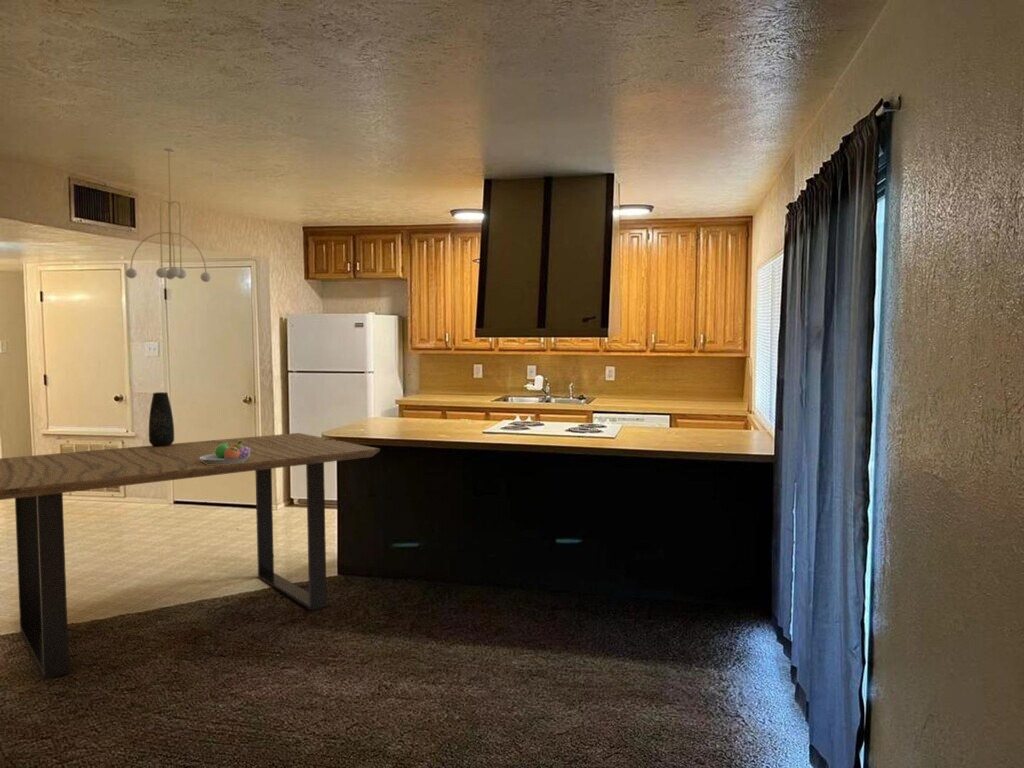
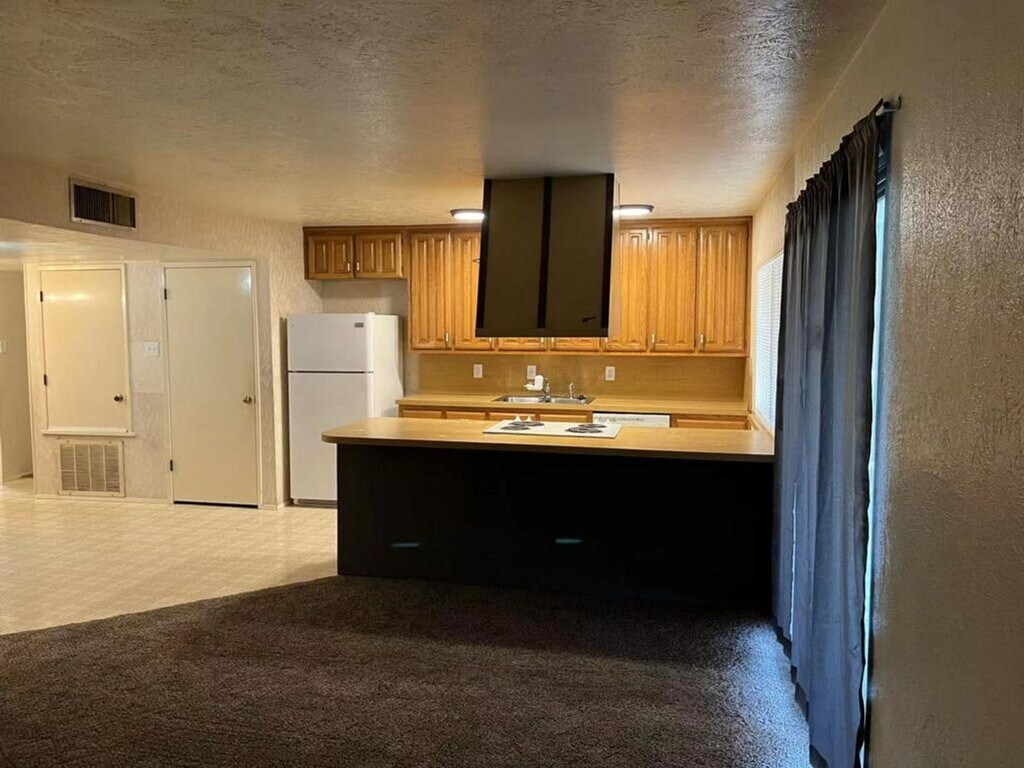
- dining table [0,432,381,680]
- chandelier [125,147,212,283]
- vase [148,391,175,447]
- fruit bowl [200,441,251,464]
